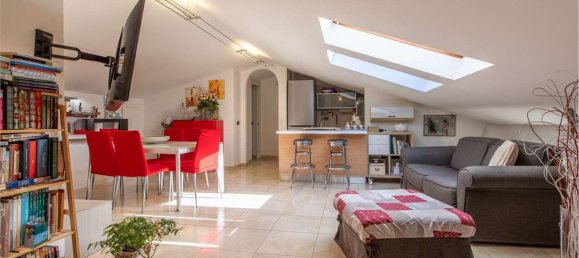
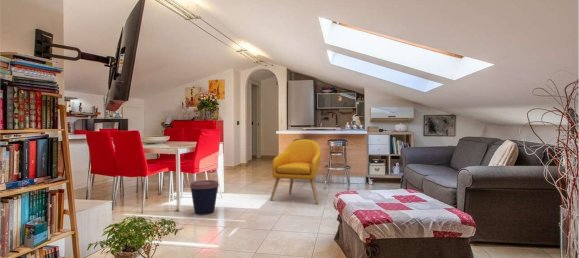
+ armchair [269,138,322,205]
+ coffee cup [189,179,220,216]
